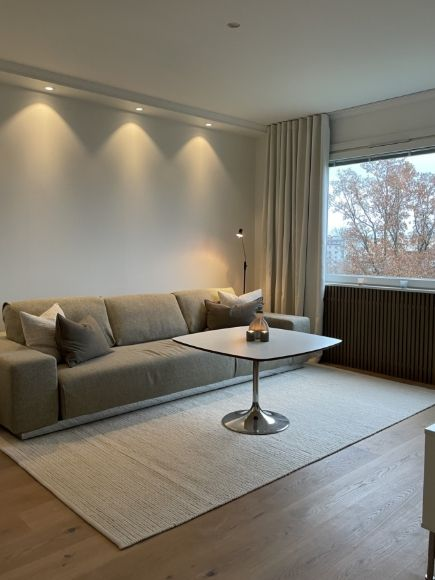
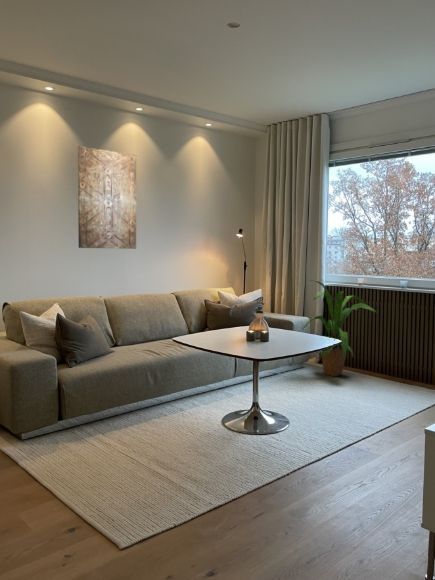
+ house plant [302,279,378,377]
+ wall art [77,145,137,250]
